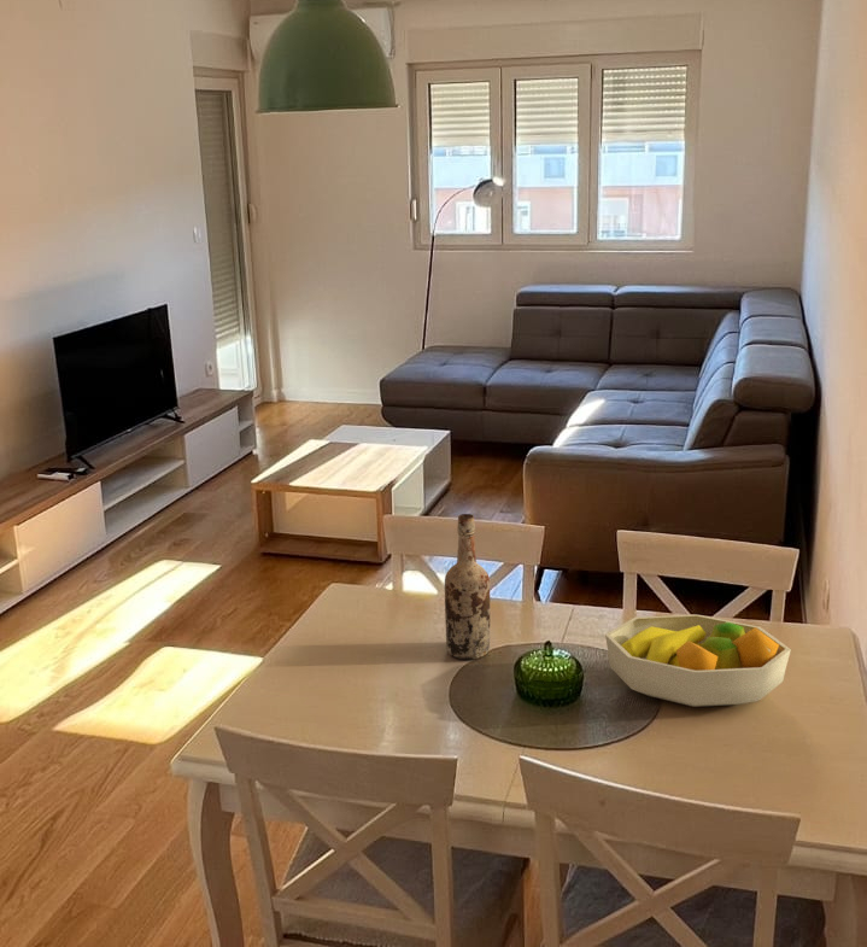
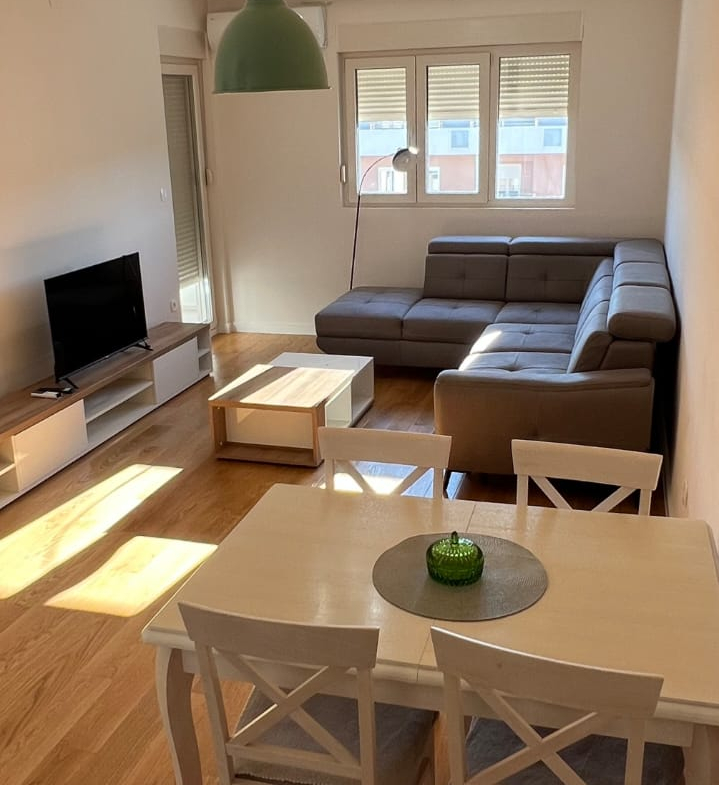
- wine bottle [444,513,491,660]
- fruit bowl [604,614,792,708]
